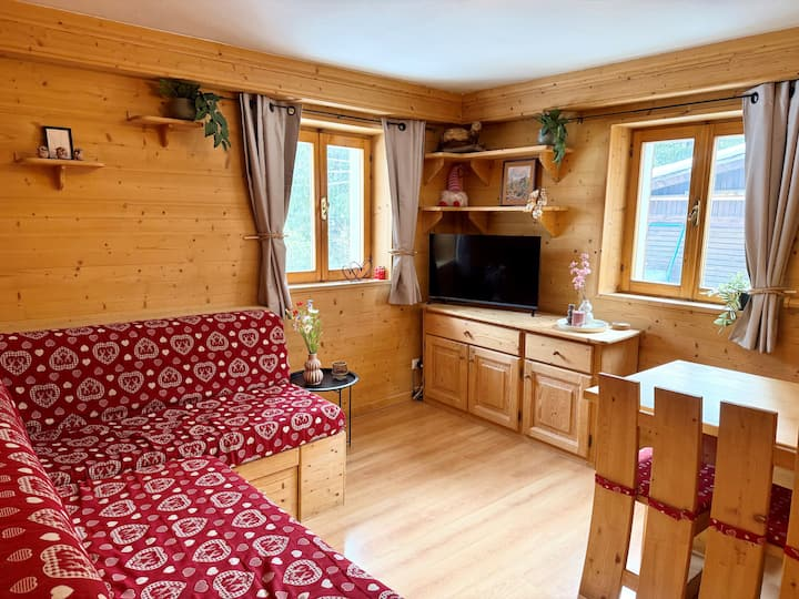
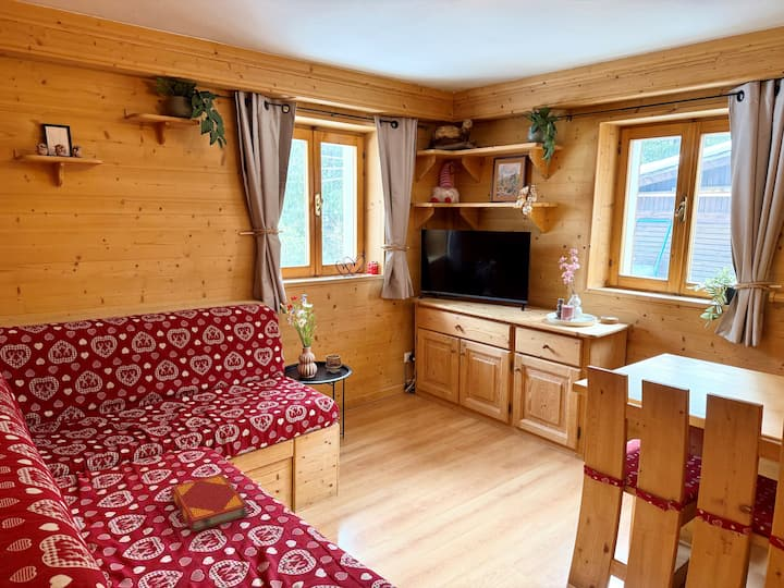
+ hardback book [170,473,249,534]
